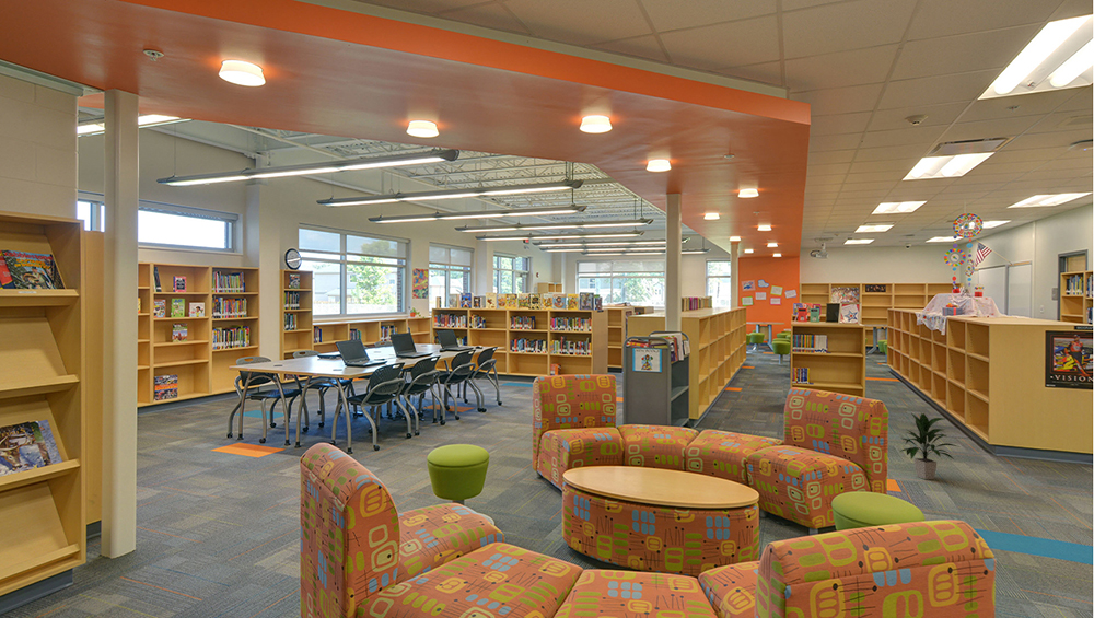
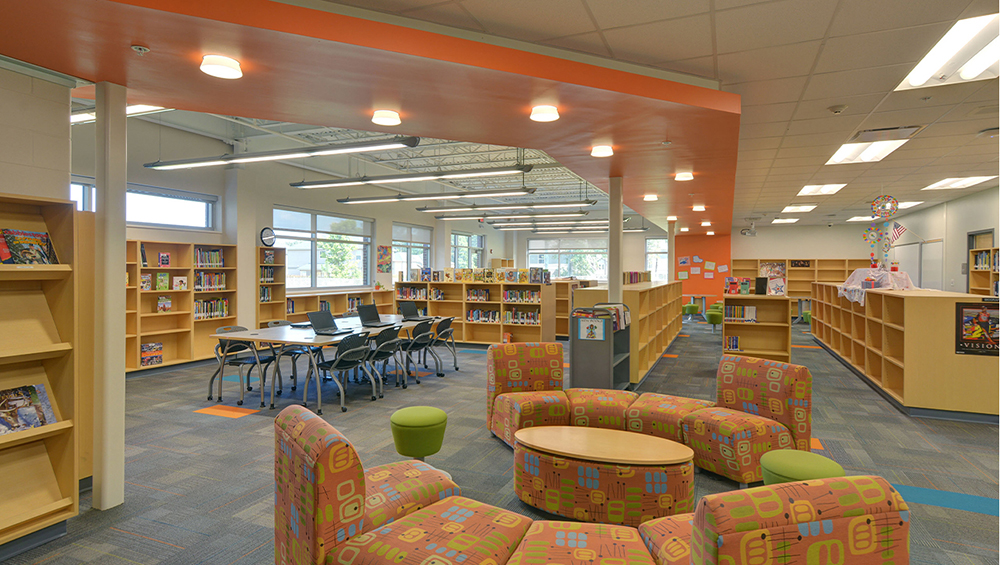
- indoor plant [899,412,961,480]
